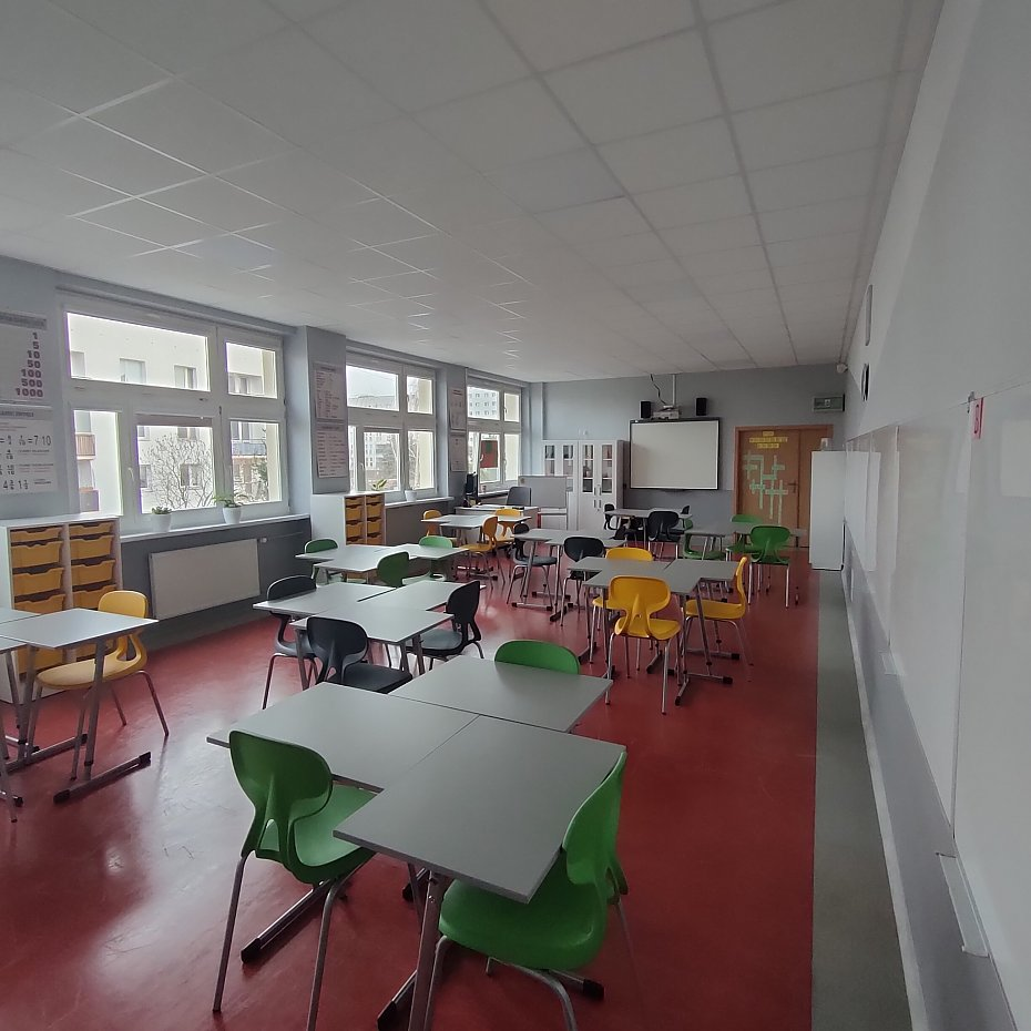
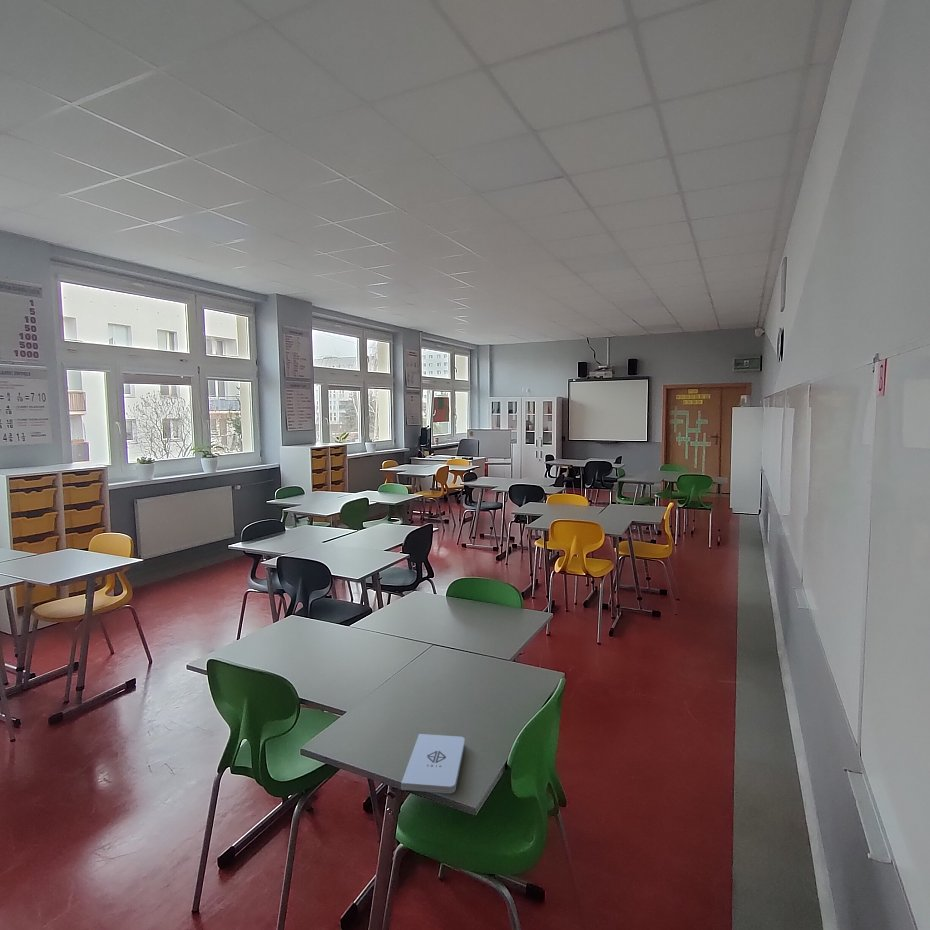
+ notepad [400,733,466,794]
